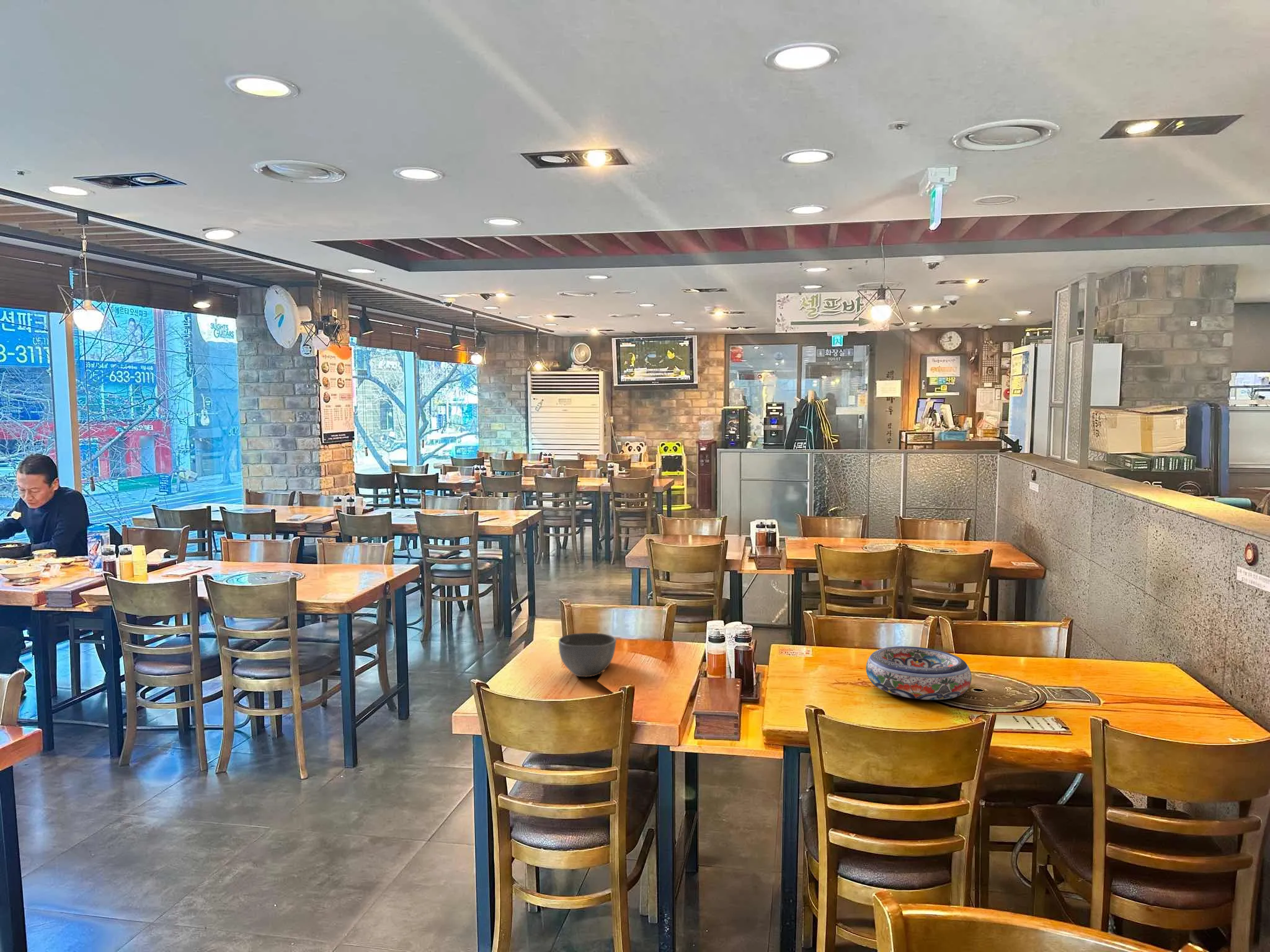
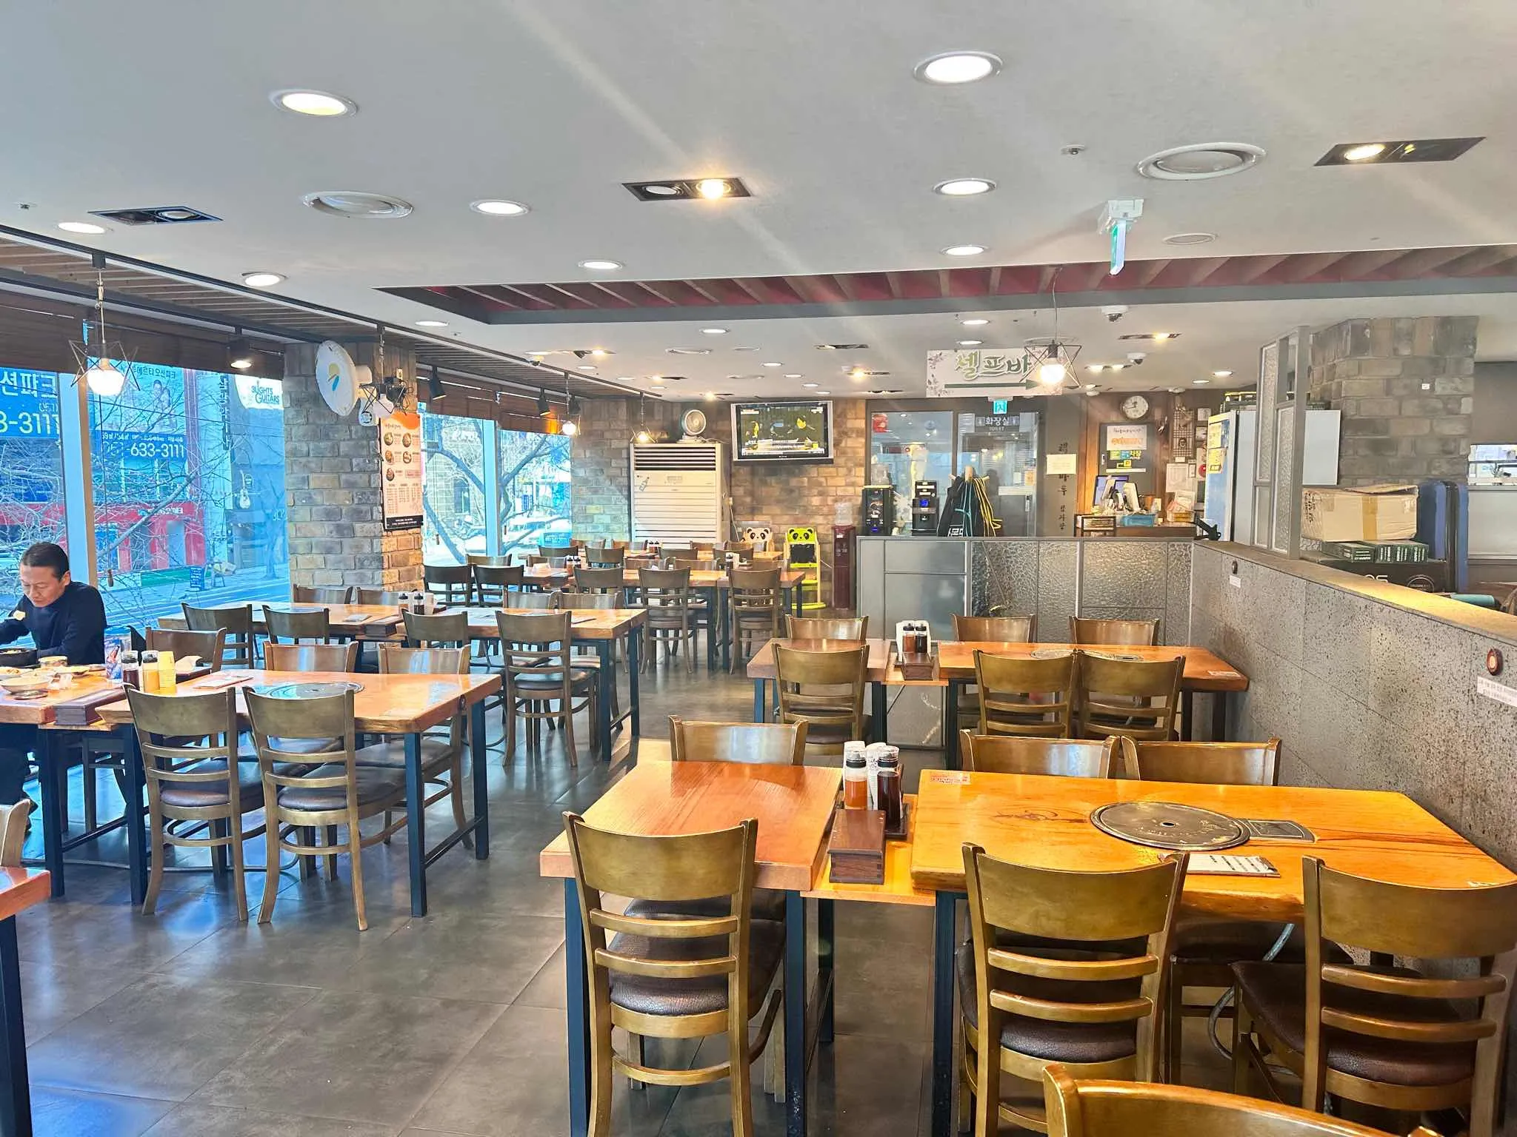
- bowl [558,632,617,677]
- bowl [865,646,972,700]
